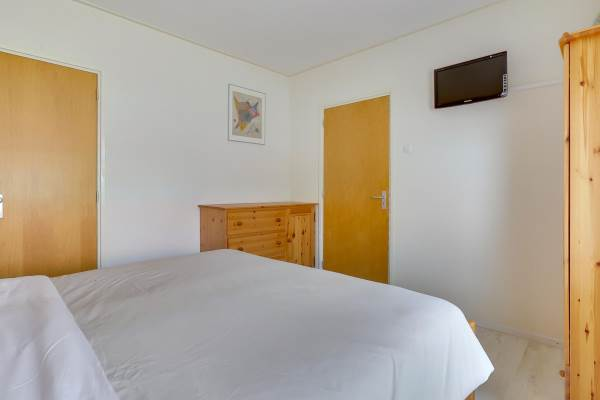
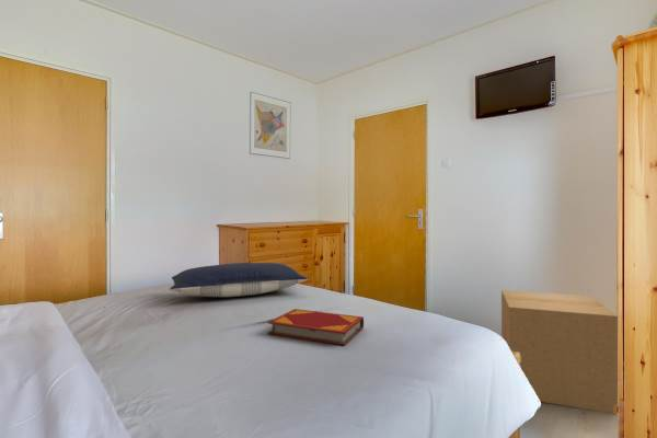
+ cardboard box [500,289,619,415]
+ pillow [169,262,309,298]
+ hardback book [267,308,365,346]
